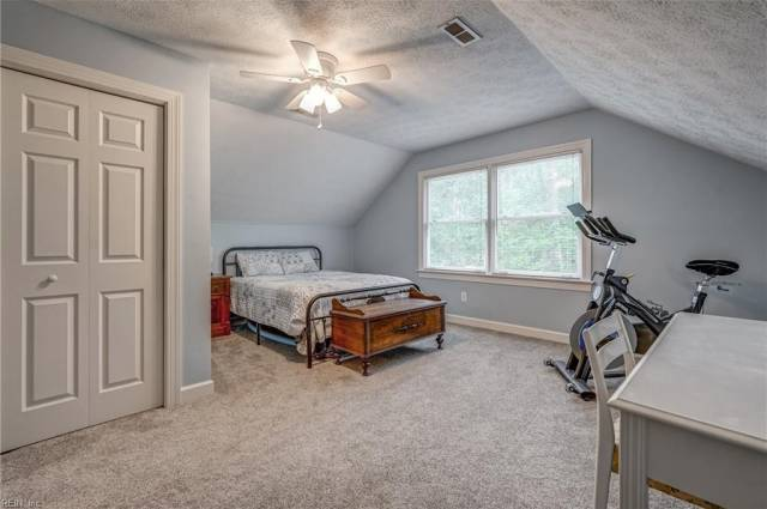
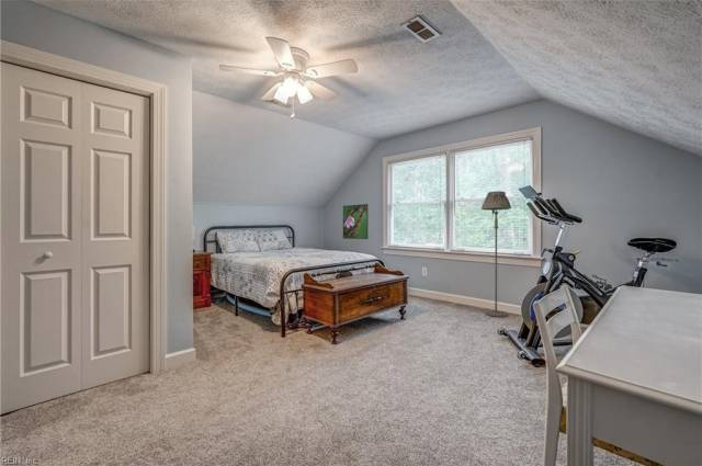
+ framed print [342,203,370,240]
+ floor lamp [480,190,512,318]
